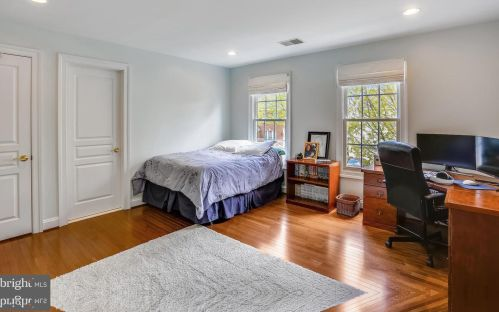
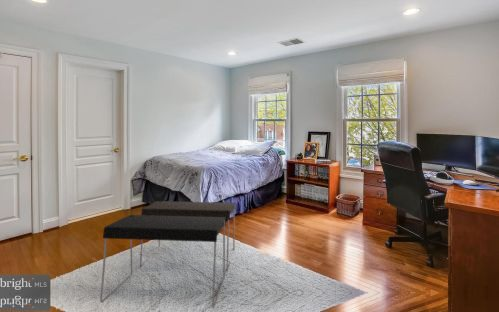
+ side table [99,200,236,310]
